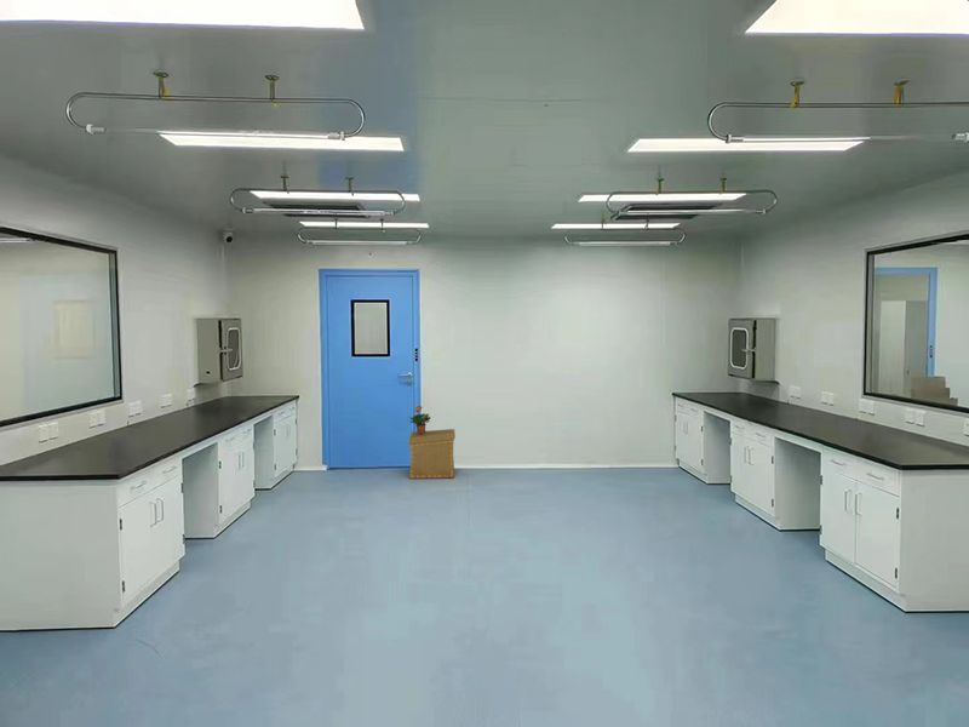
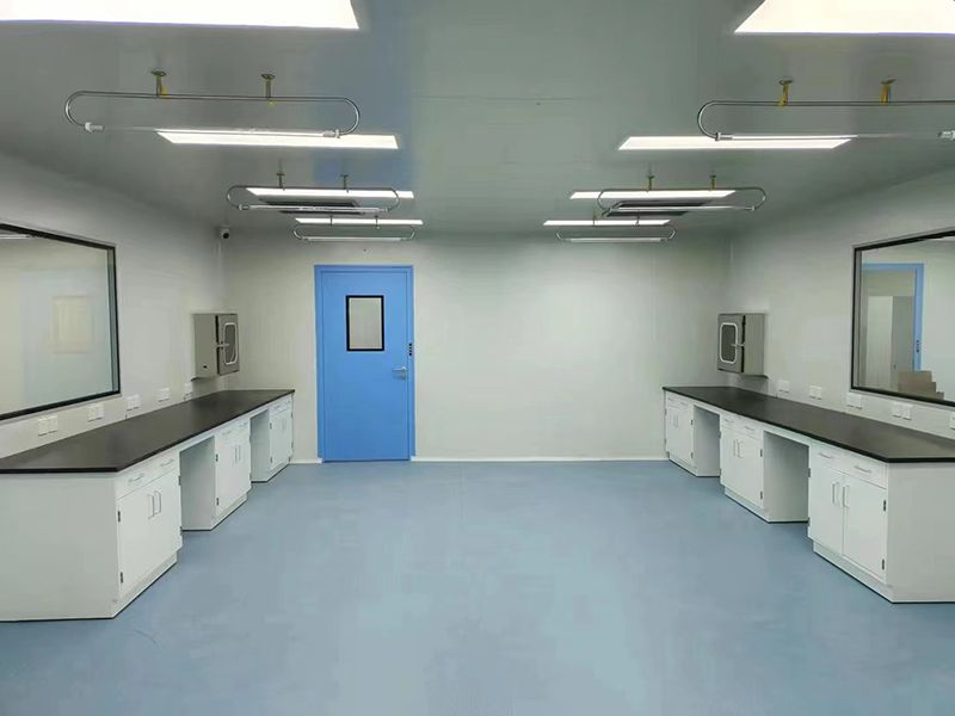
- potted plant [409,405,431,434]
- cardboard box [407,428,457,480]
